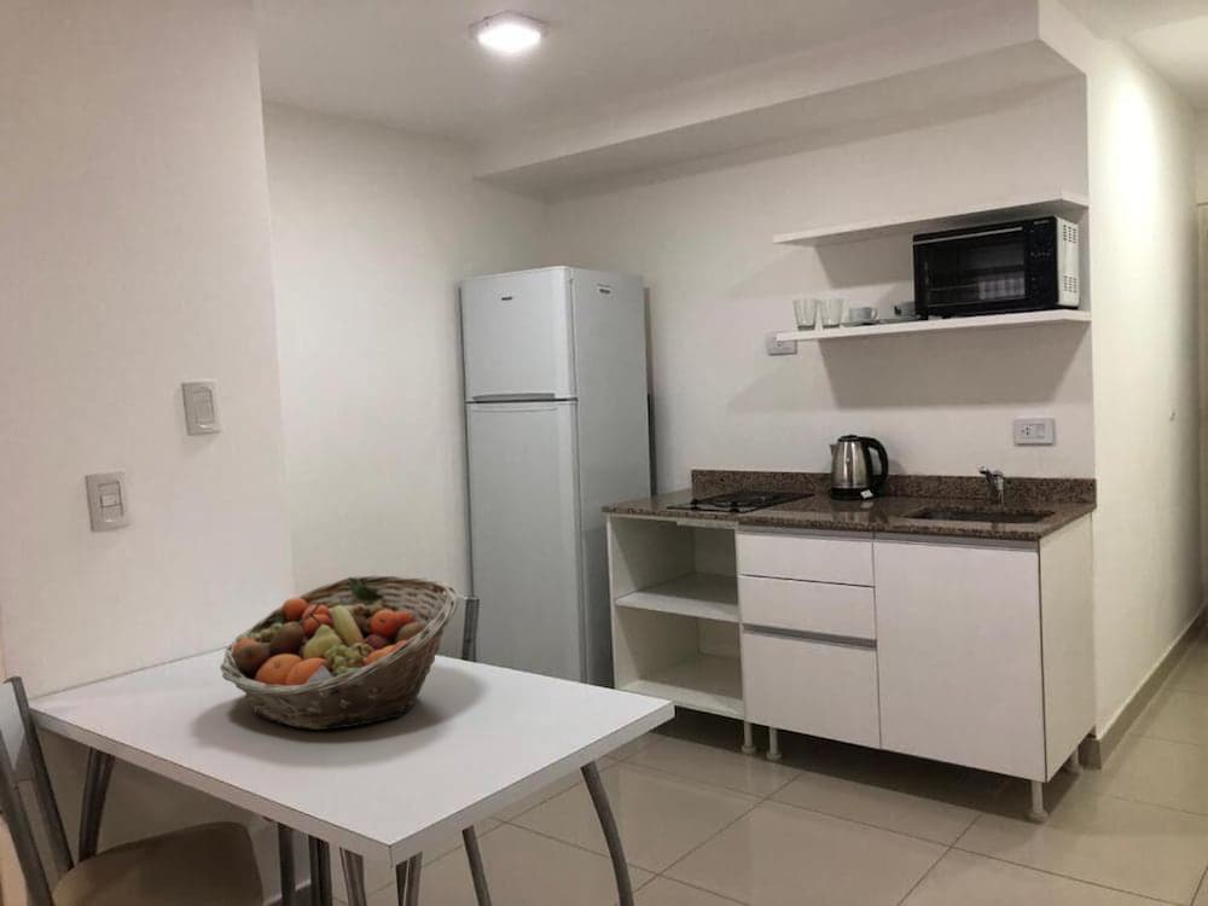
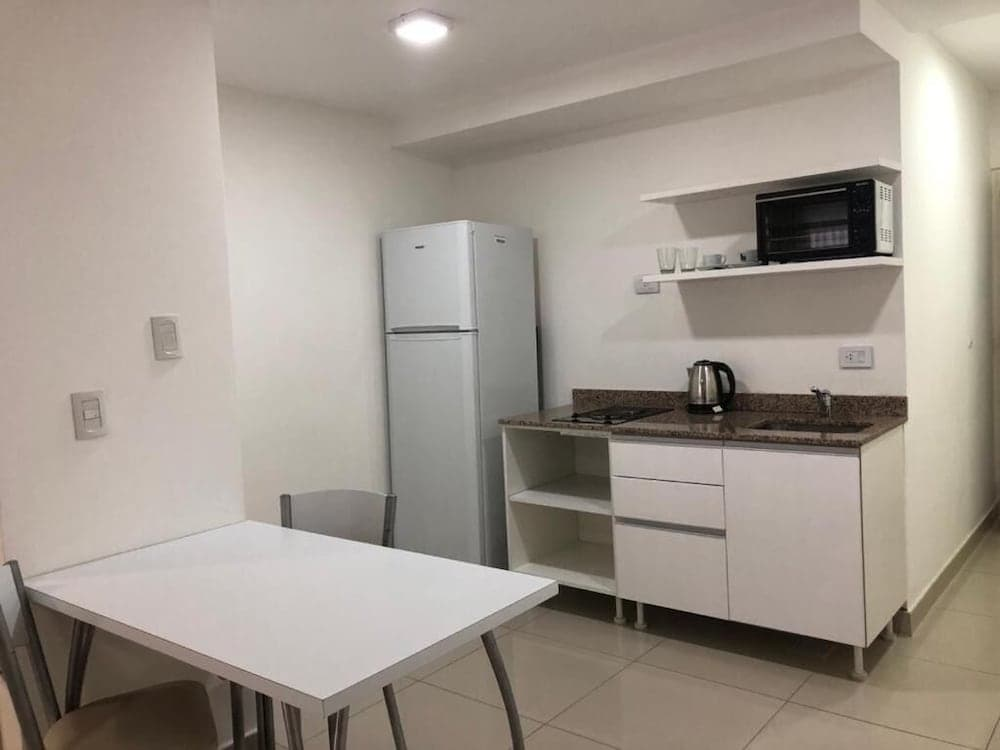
- fruit basket [219,574,460,731]
